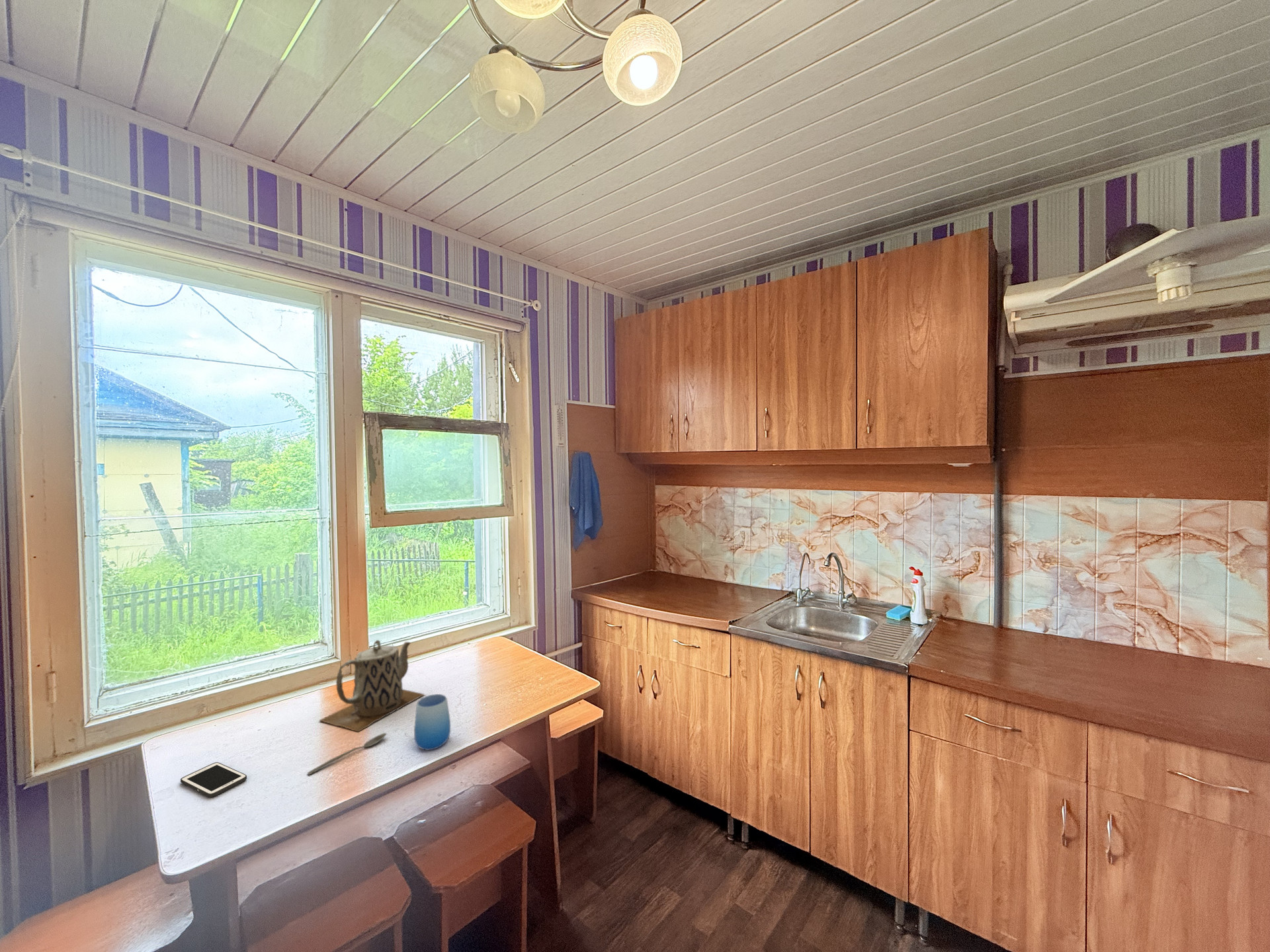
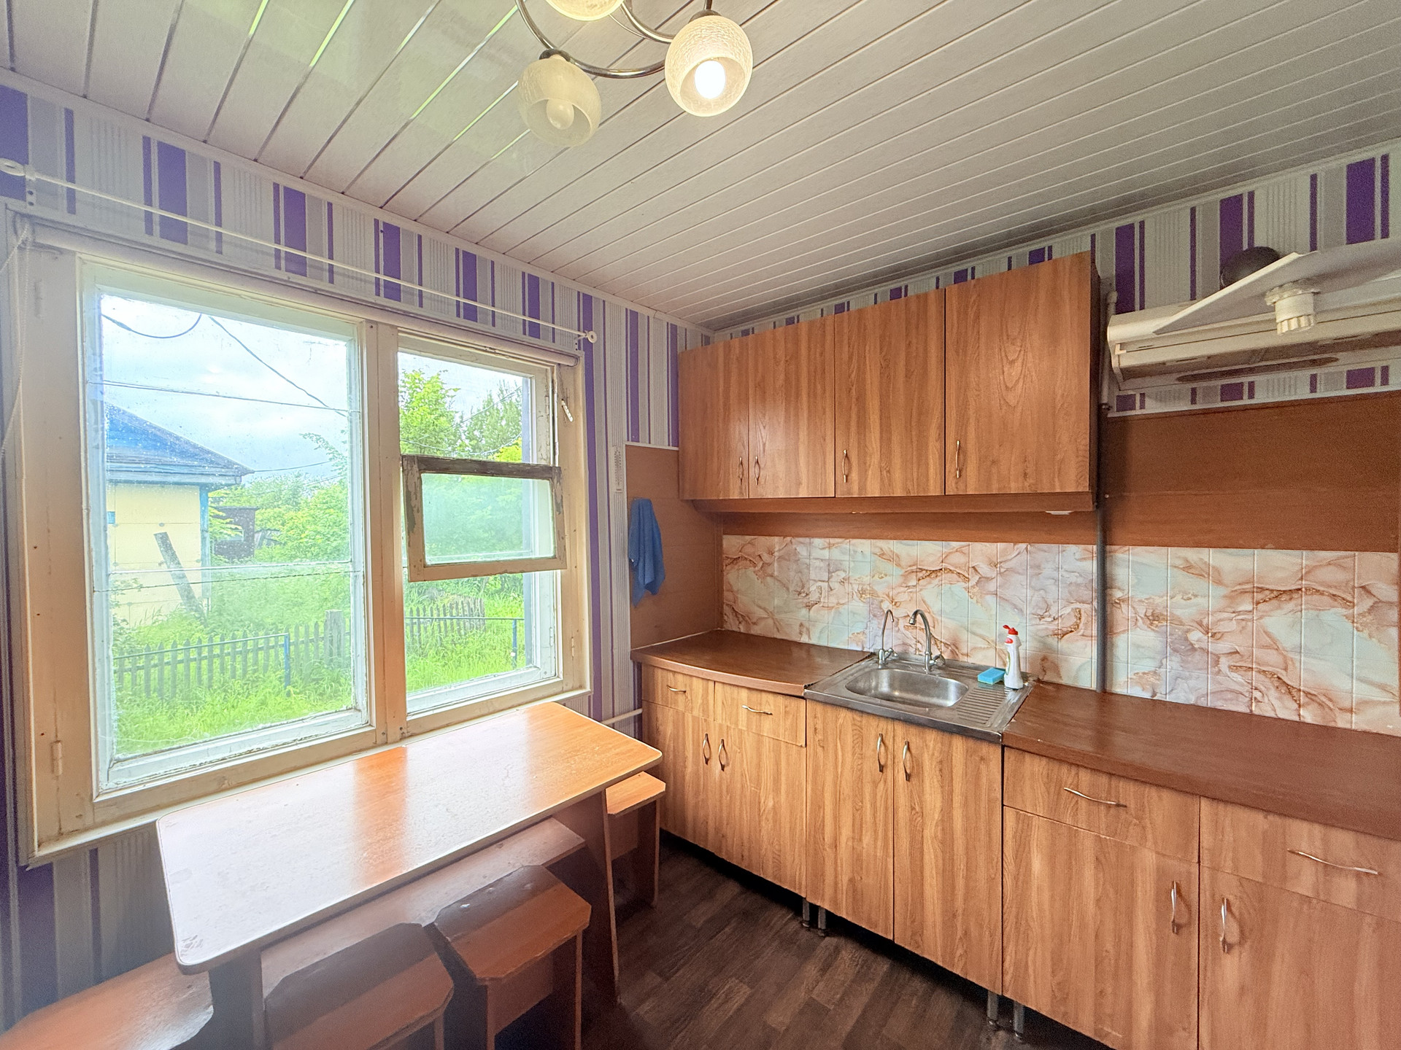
- spoon [307,732,387,775]
- teapot [318,639,425,733]
- cup [413,694,451,751]
- cell phone [180,762,247,798]
